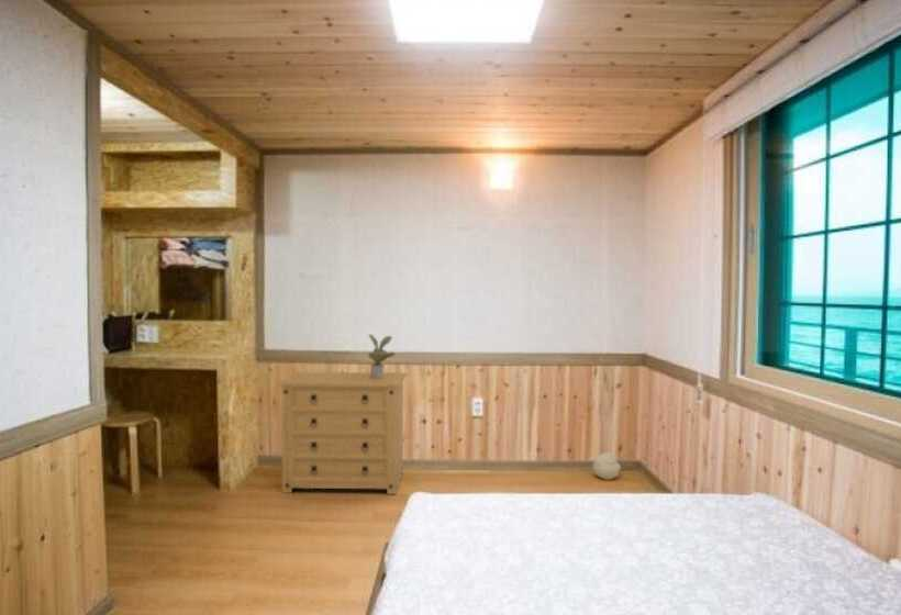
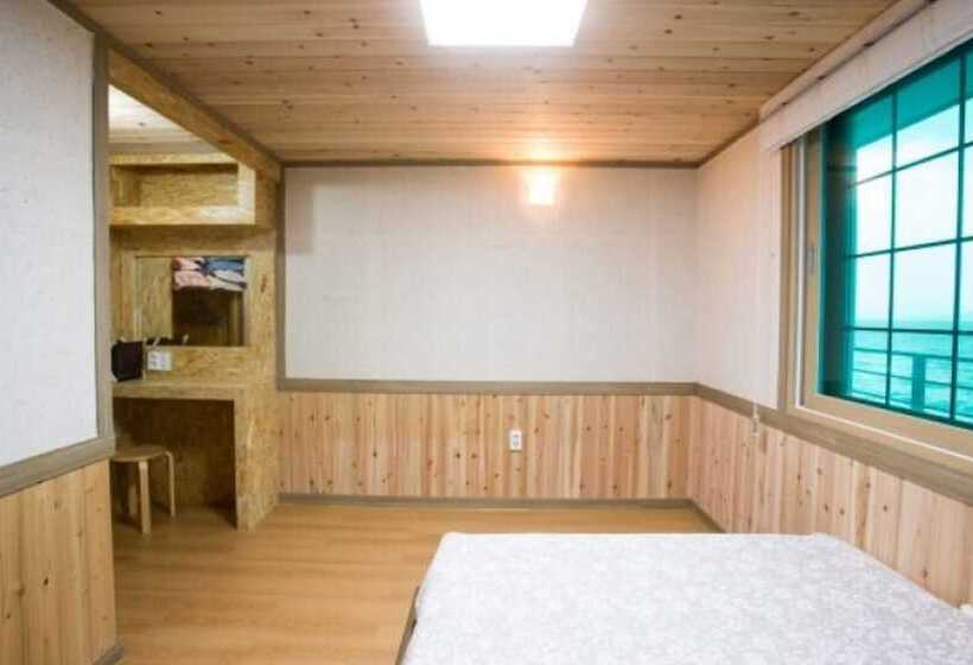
- plush toy [591,449,622,481]
- dresser [276,371,408,495]
- potted plant [367,333,396,378]
